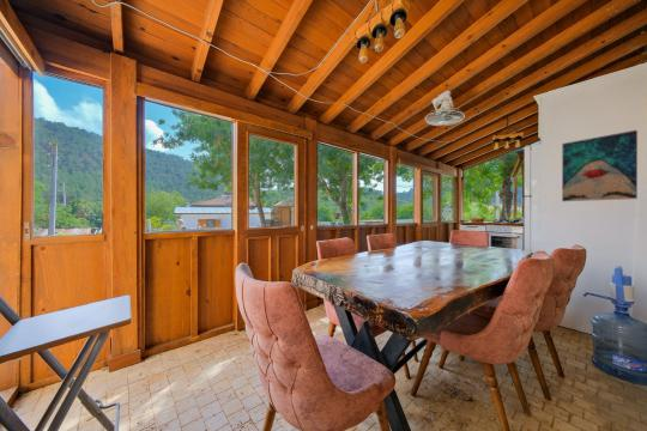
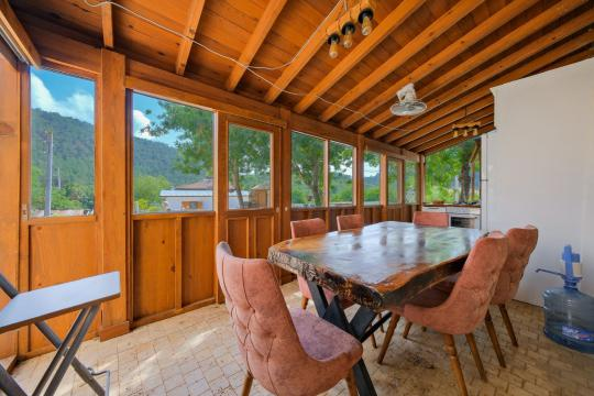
- wall art [561,129,639,202]
